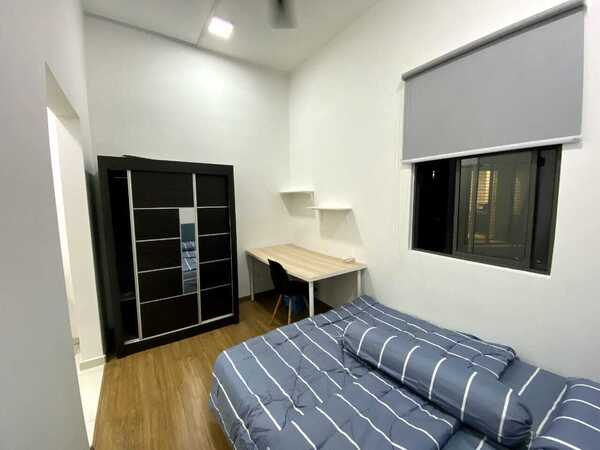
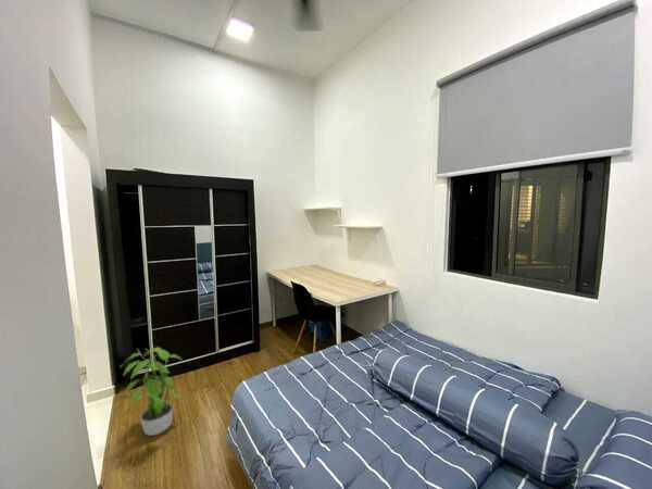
+ potted plant [120,344,184,437]
